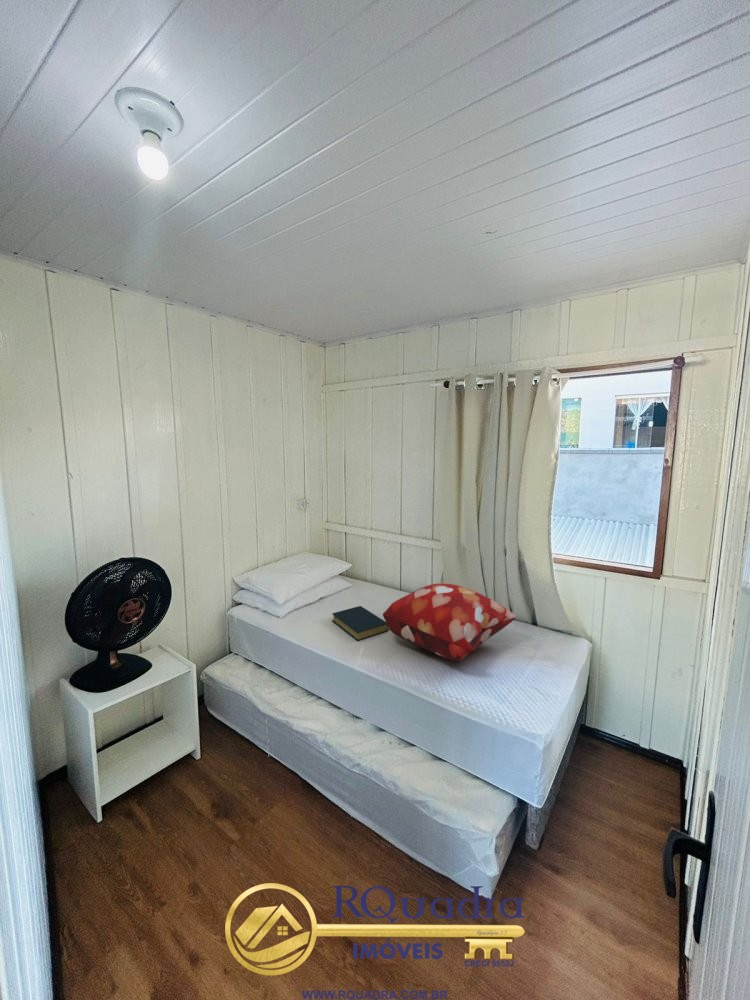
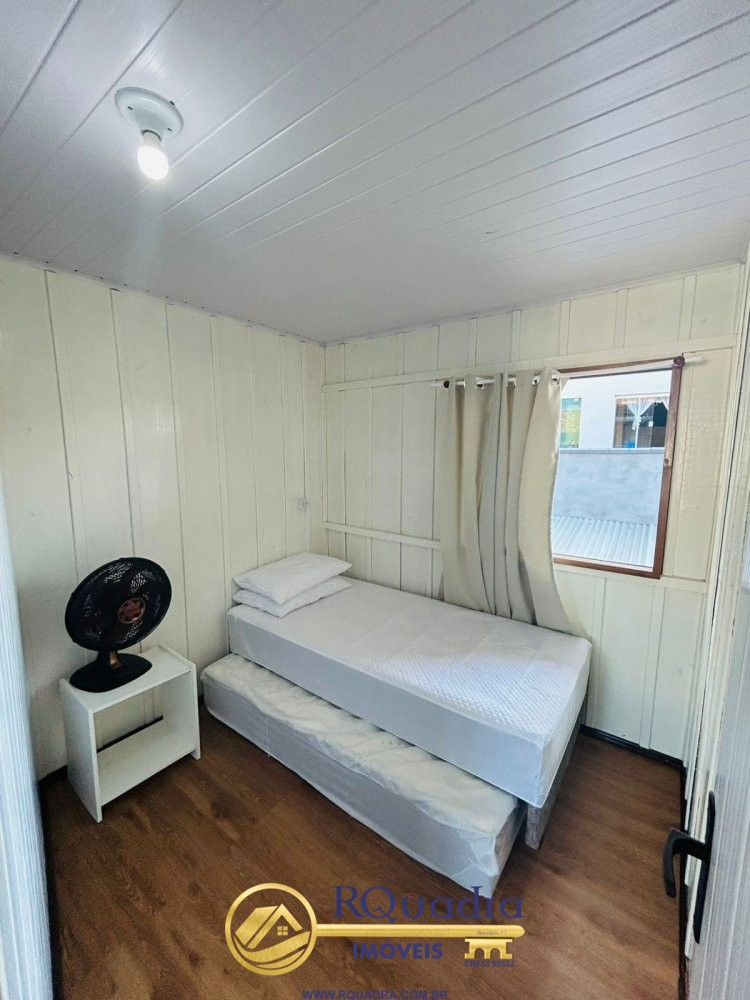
- hardback book [331,605,389,642]
- decorative pillow [382,582,517,662]
